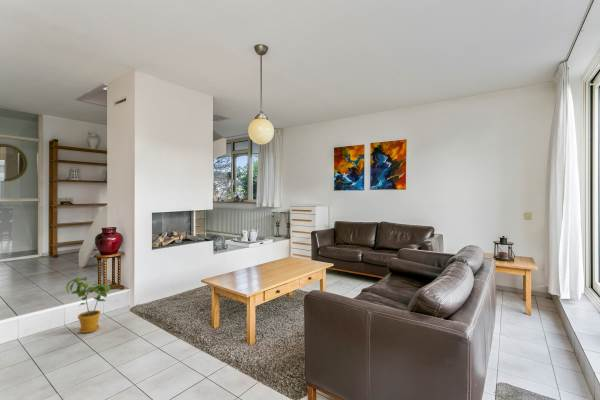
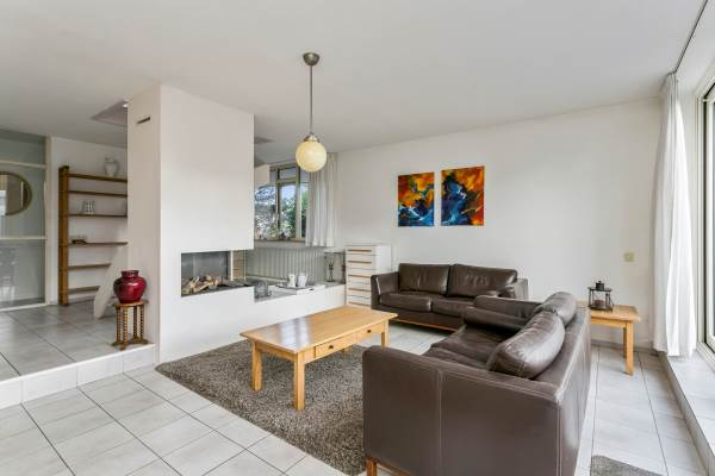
- house plant [65,276,112,334]
